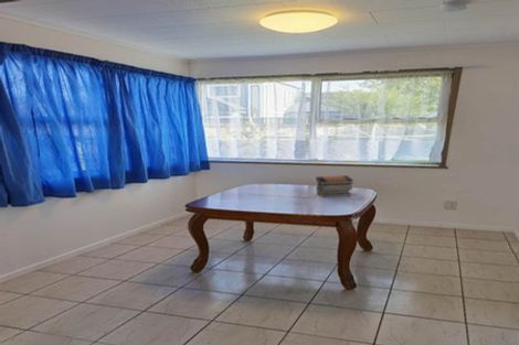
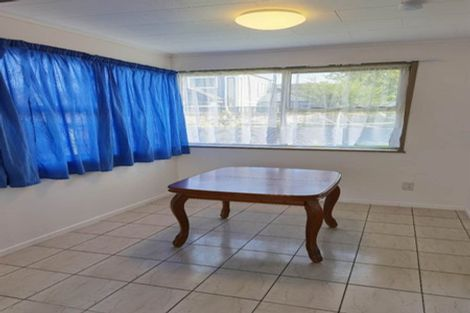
- book stack [315,174,354,197]
